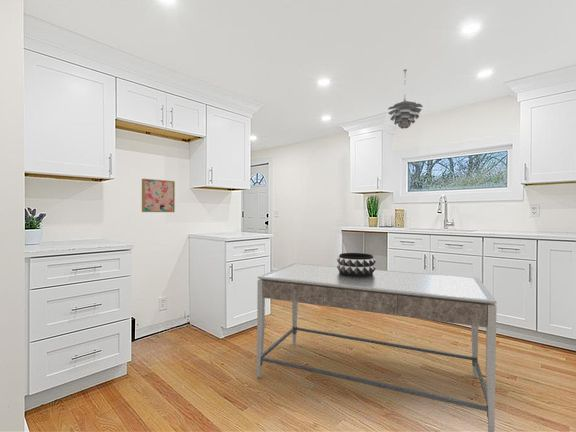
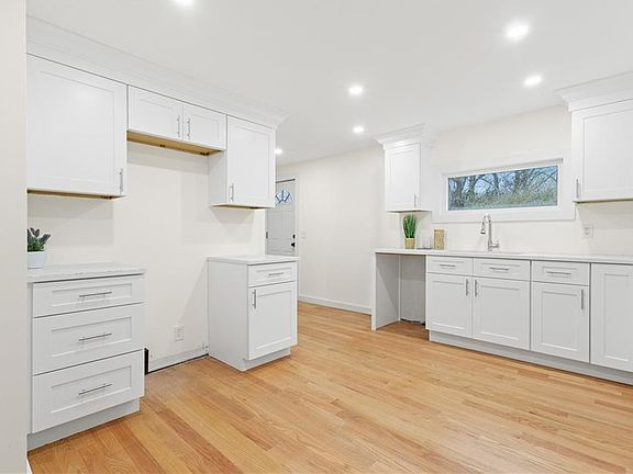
- wall art [141,178,176,213]
- decorative bowl [336,252,377,276]
- pendant light [387,68,424,130]
- dining table [256,262,498,432]
